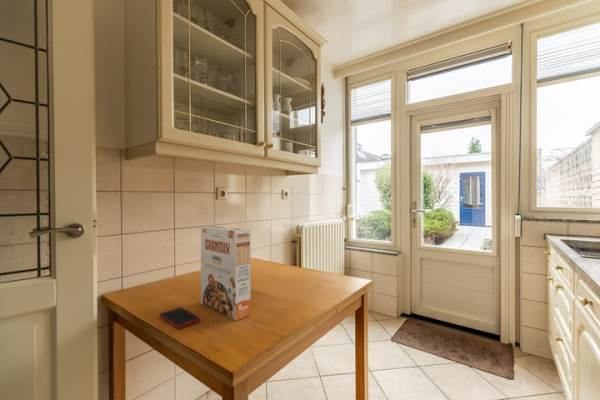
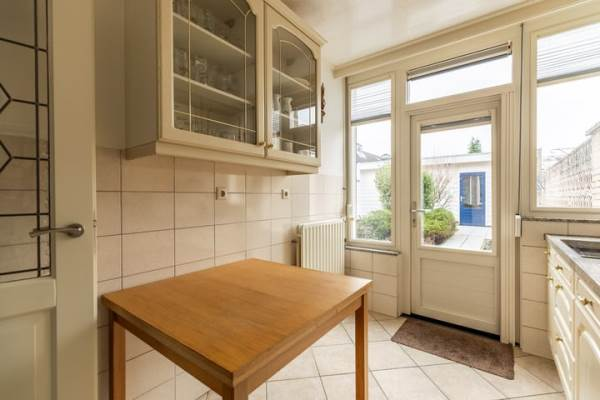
- cell phone [159,307,201,330]
- cereal box [200,225,251,322]
